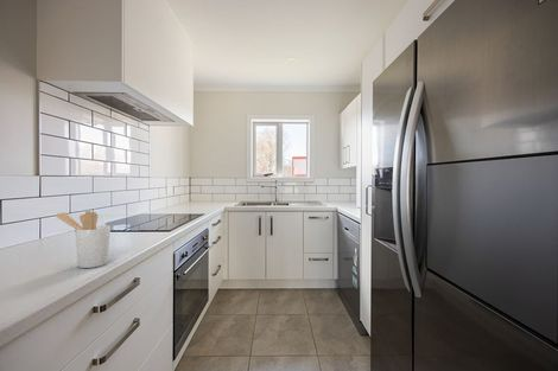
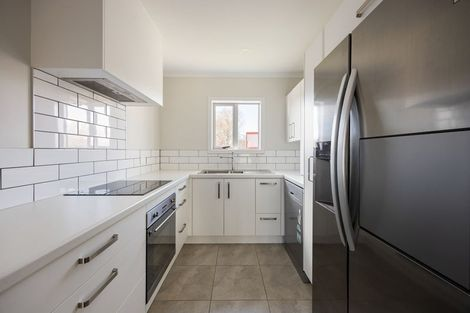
- utensil holder [53,210,112,269]
